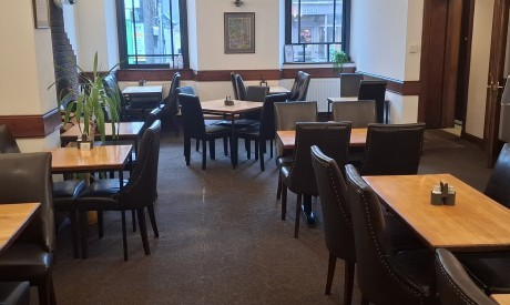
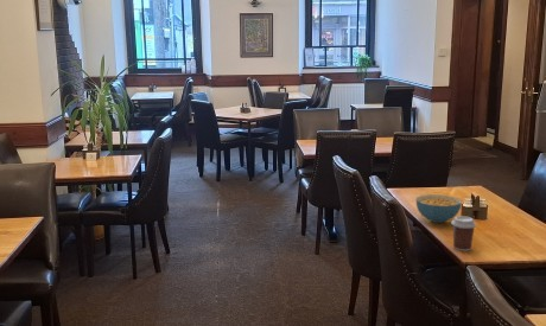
+ coffee cup [450,215,477,253]
+ cereal bowl [415,193,463,224]
